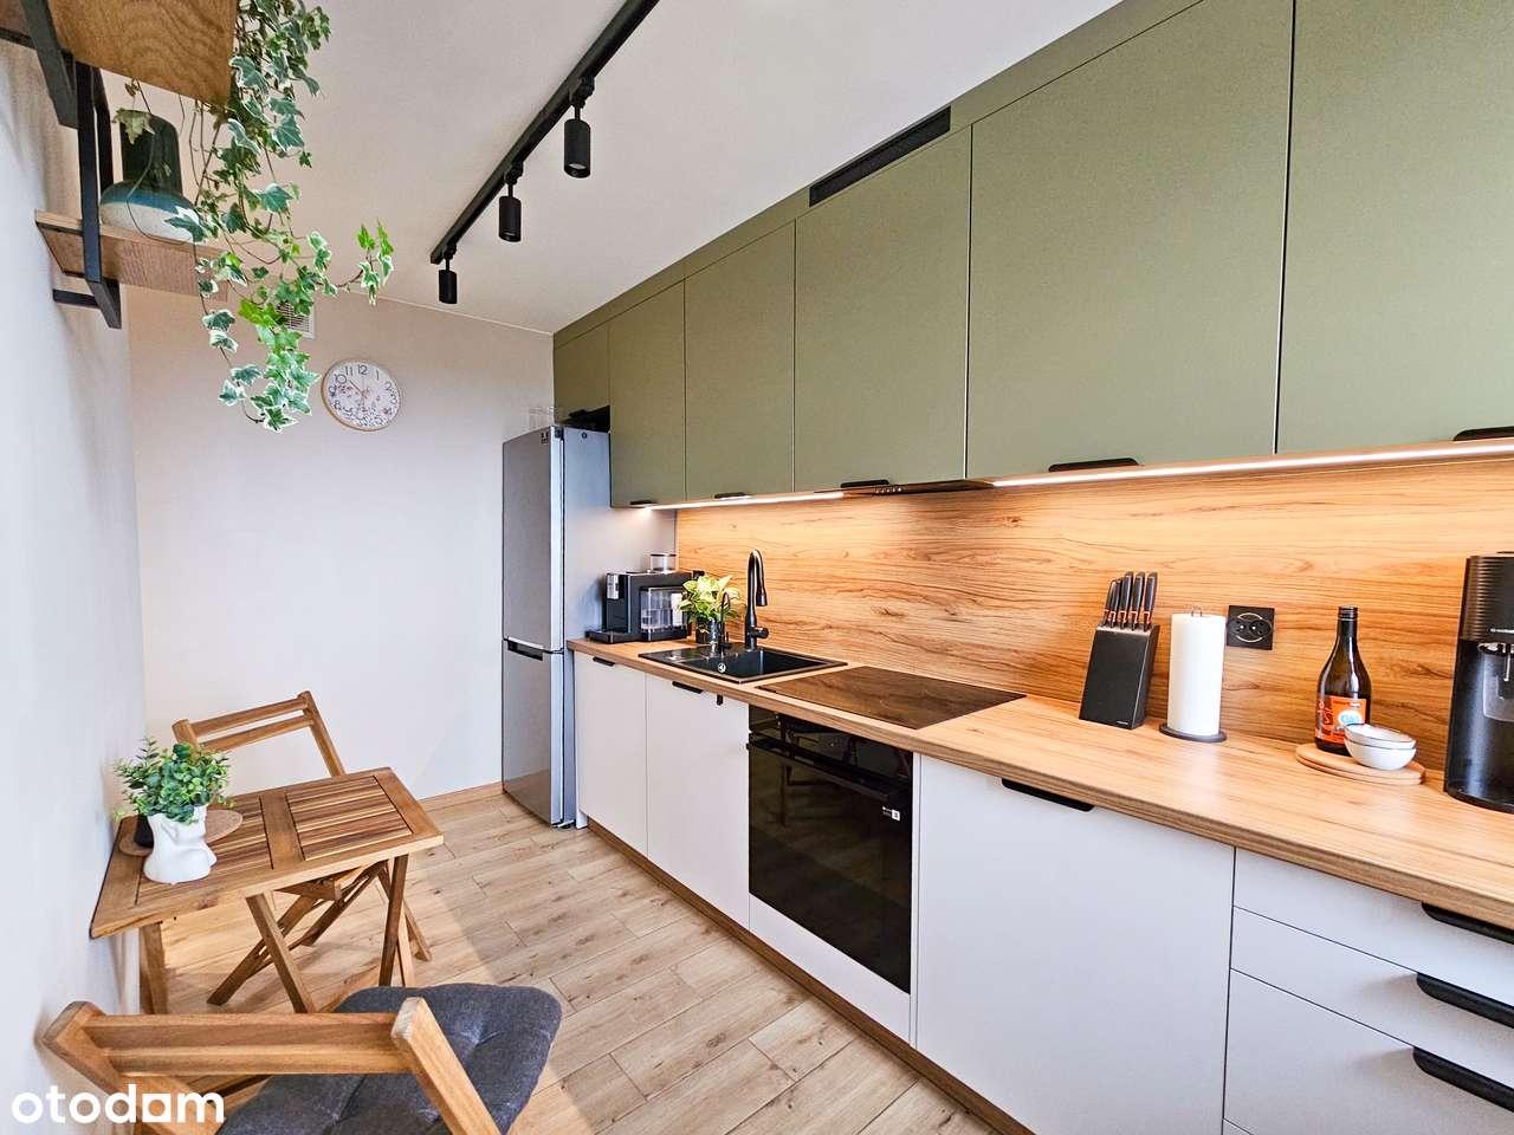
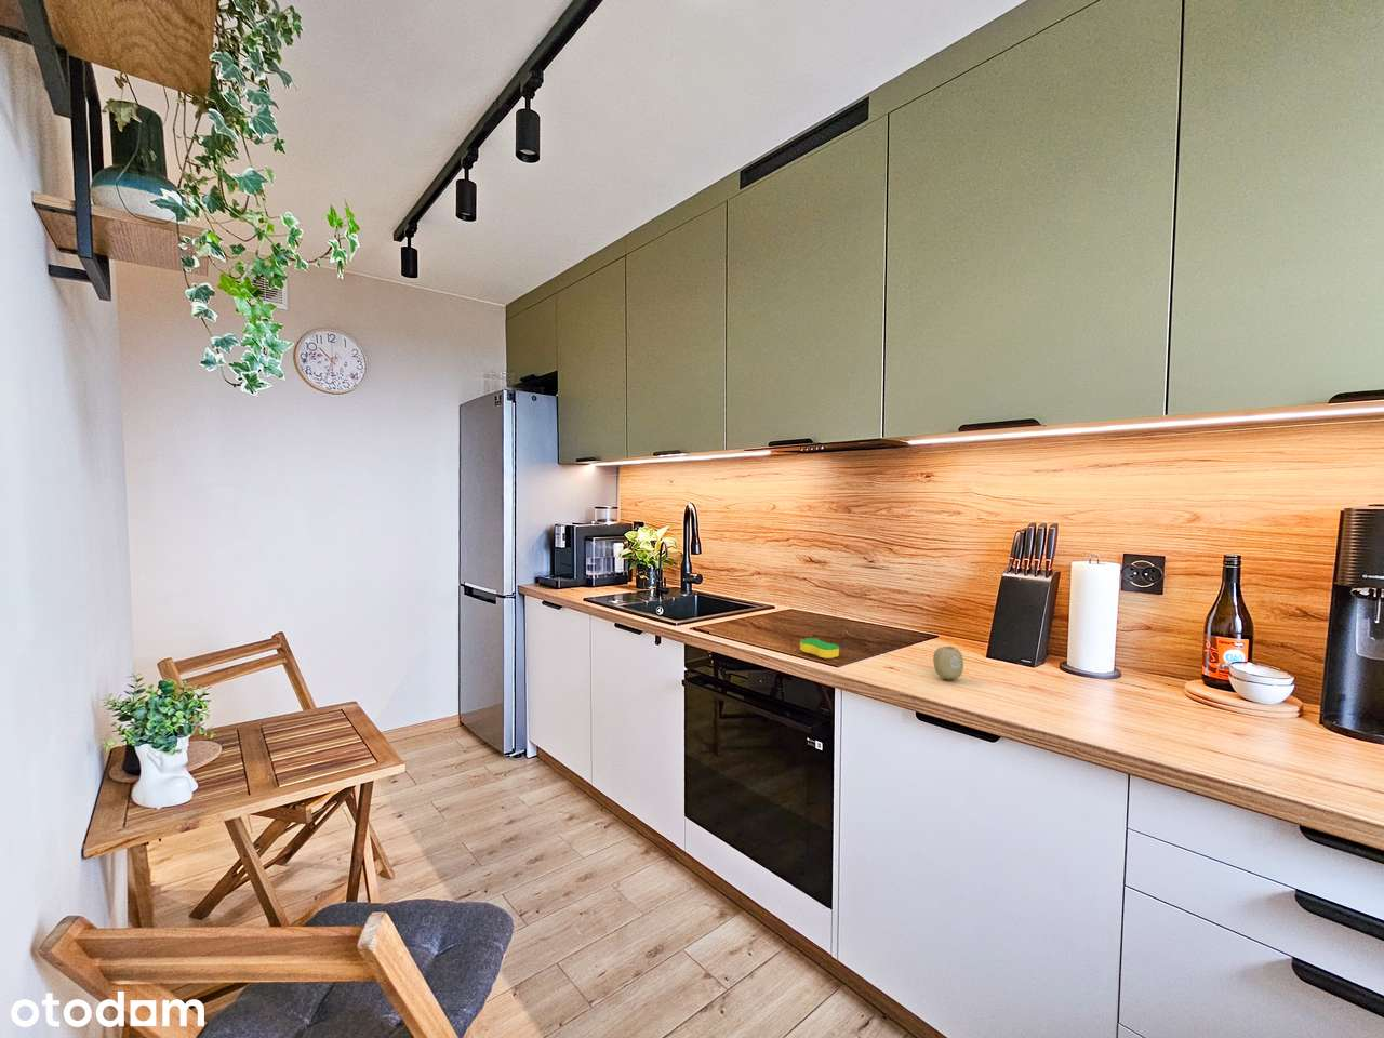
+ sponge [799,637,840,660]
+ fruit [932,645,964,681]
